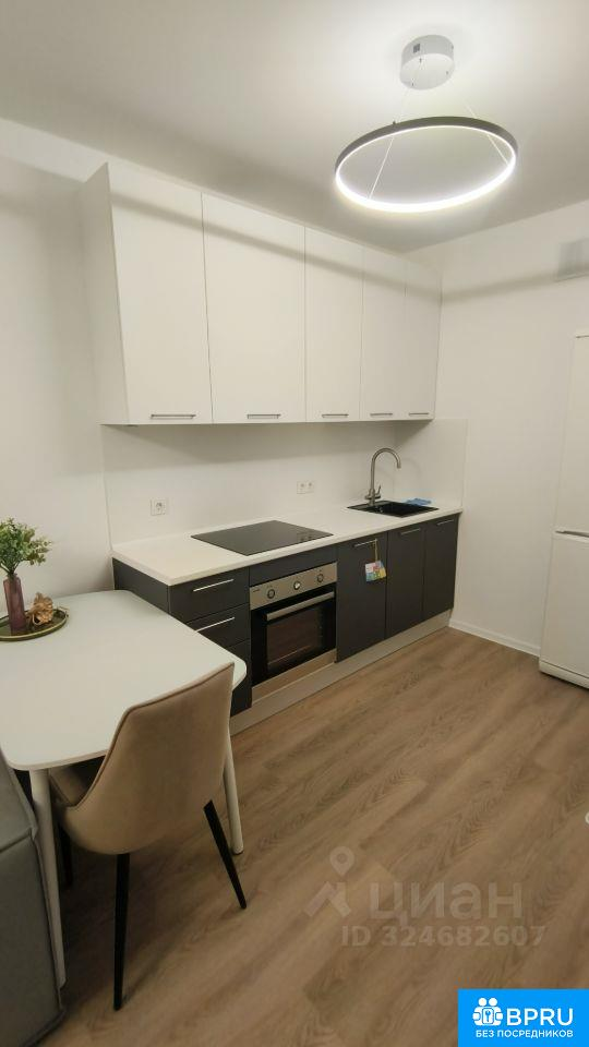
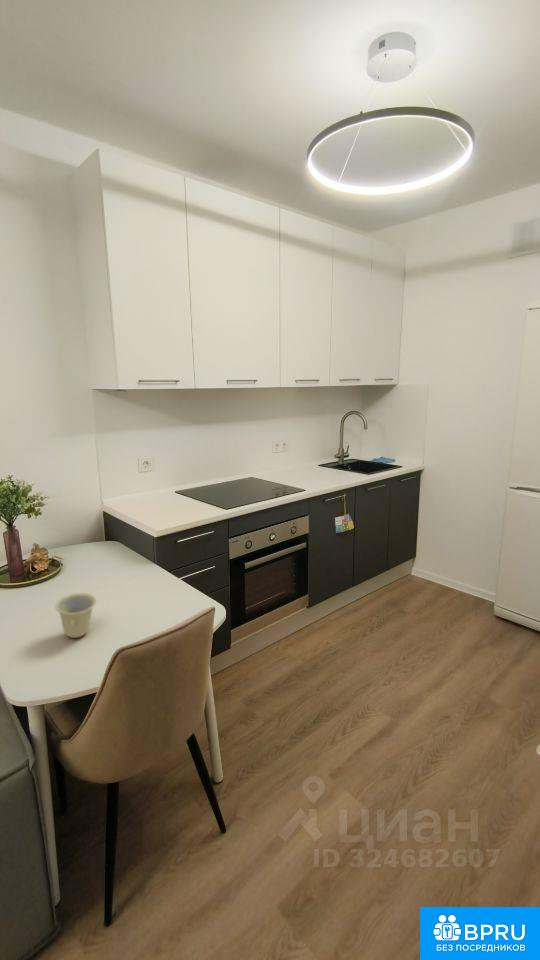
+ cup [54,592,97,639]
